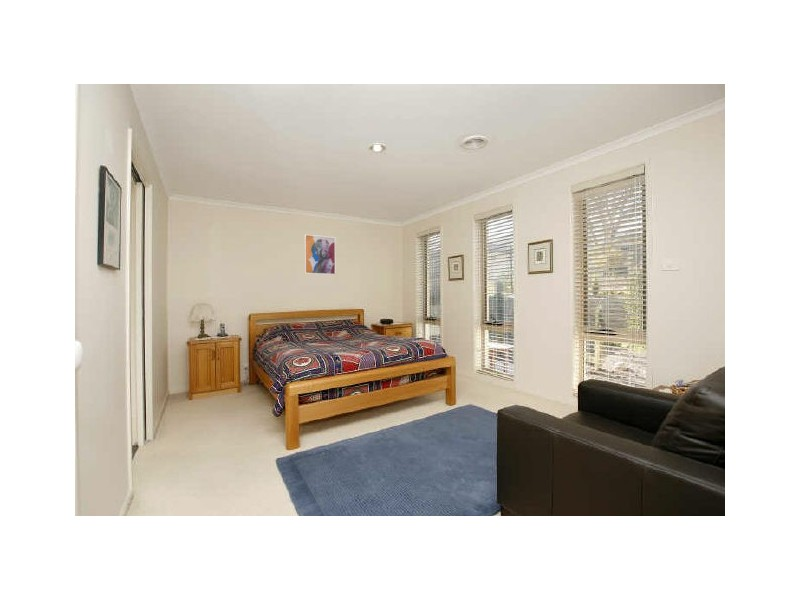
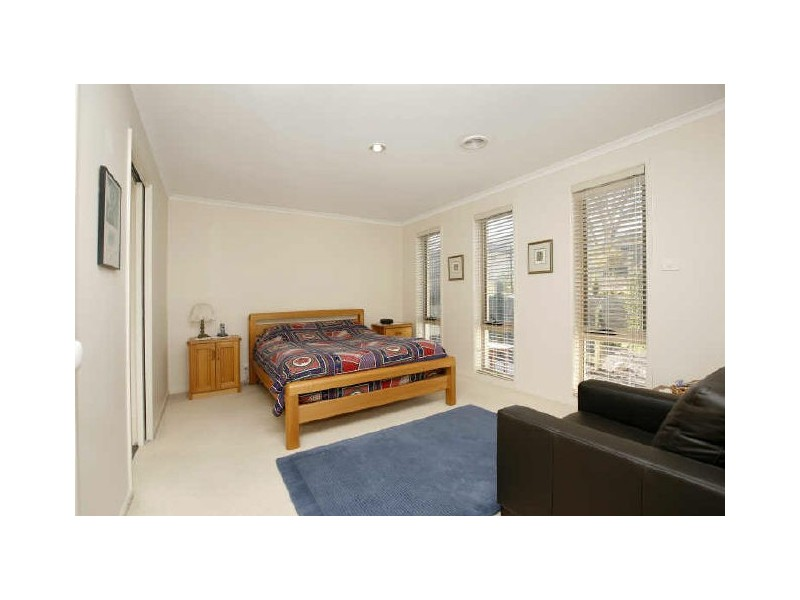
- wall art [304,233,337,276]
